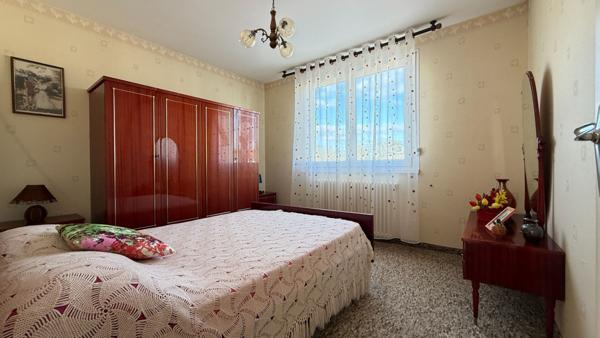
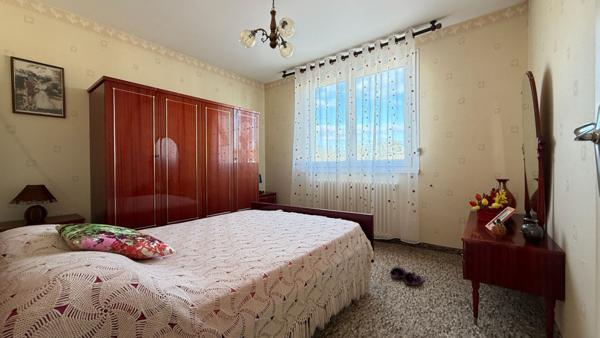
+ slippers [389,266,426,286]
